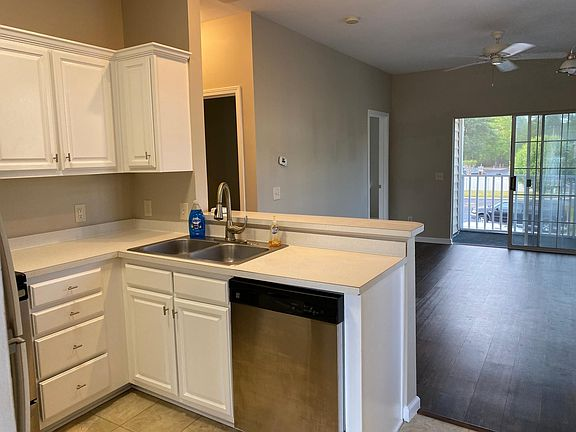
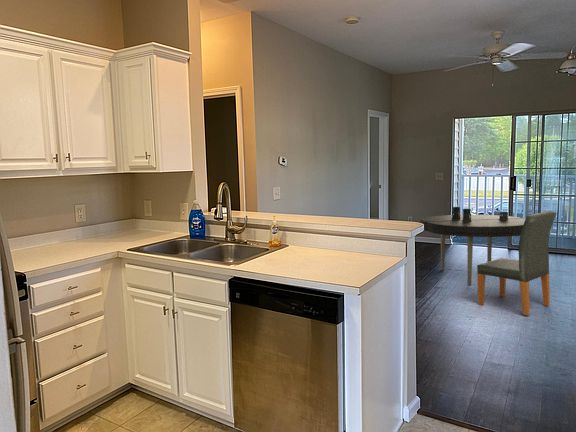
+ dining table [419,206,526,287]
+ dining chair [476,210,558,316]
